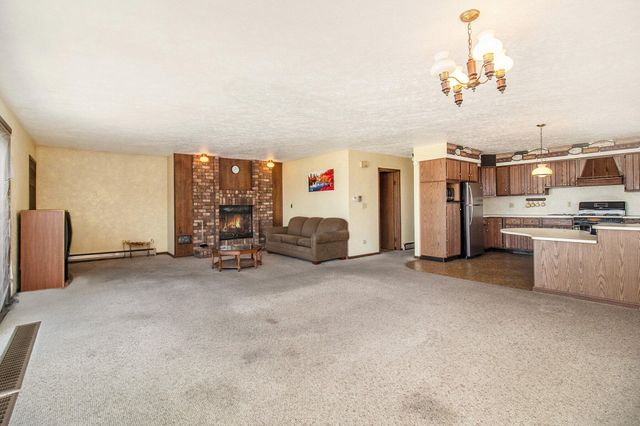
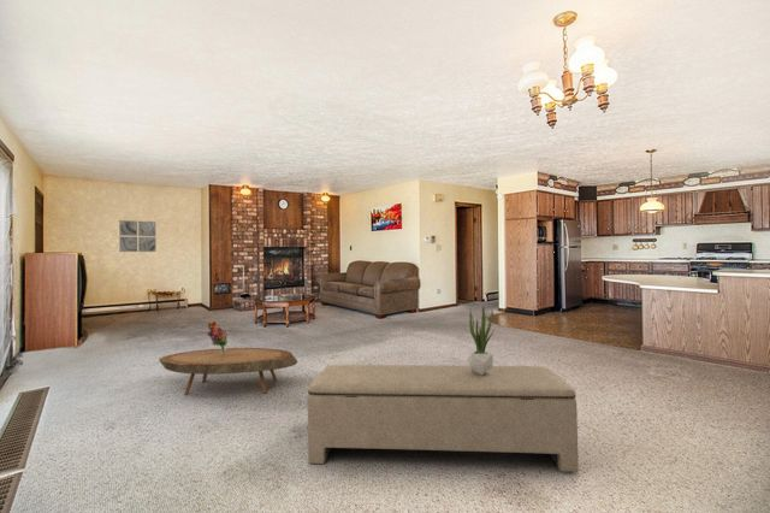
+ coffee table [158,347,298,396]
+ wall art [118,219,158,253]
+ bouquet [207,320,231,354]
+ potted plant [467,305,496,375]
+ bench [307,364,580,473]
